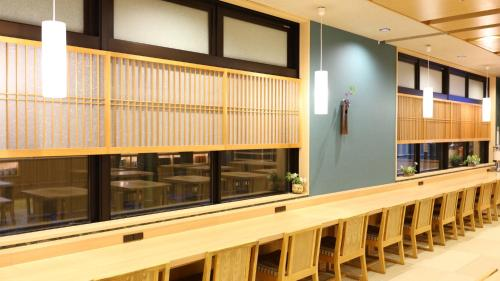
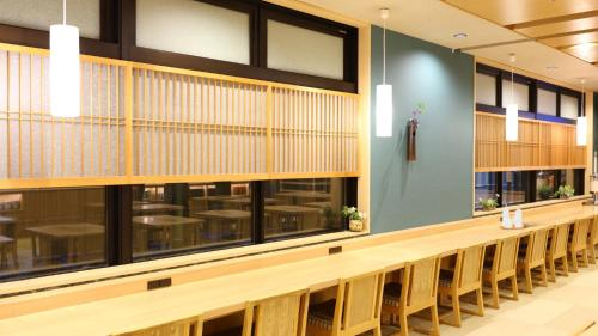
+ condiment set [499,203,526,231]
